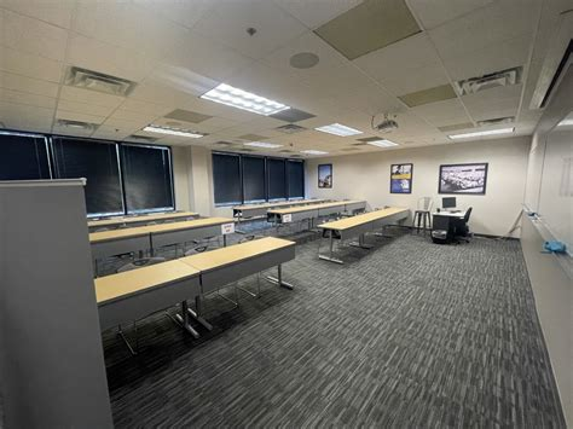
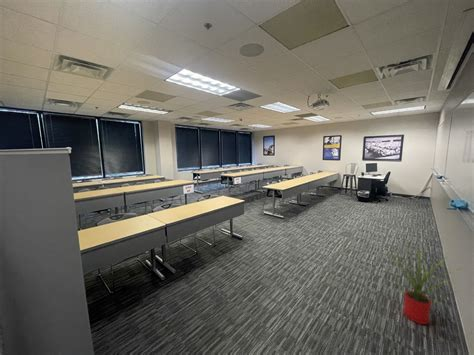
+ house plant [390,240,463,325]
